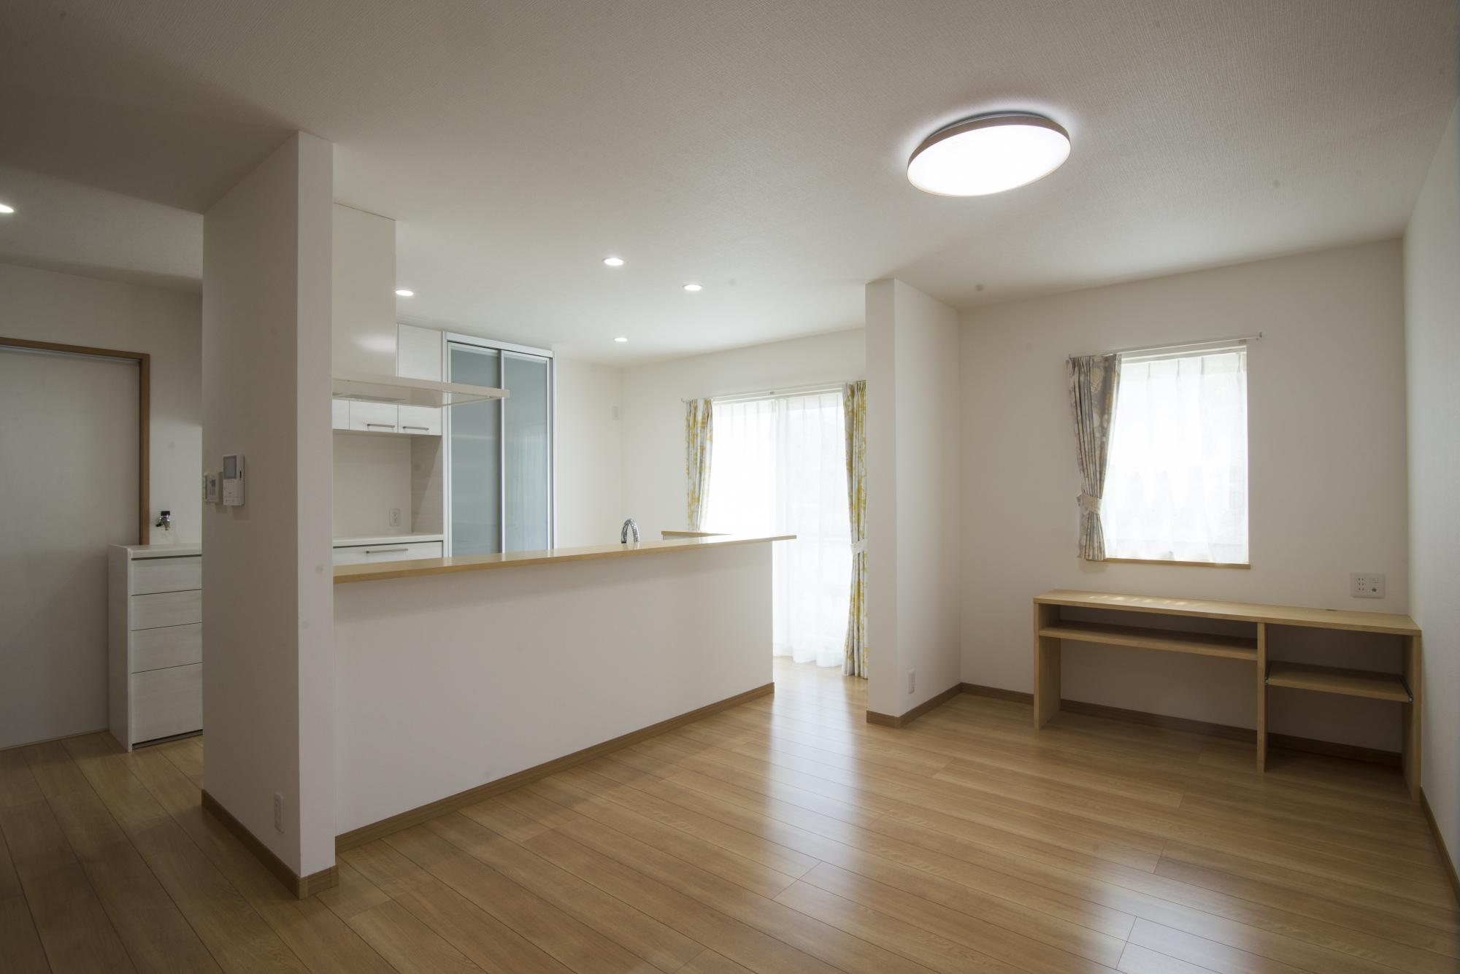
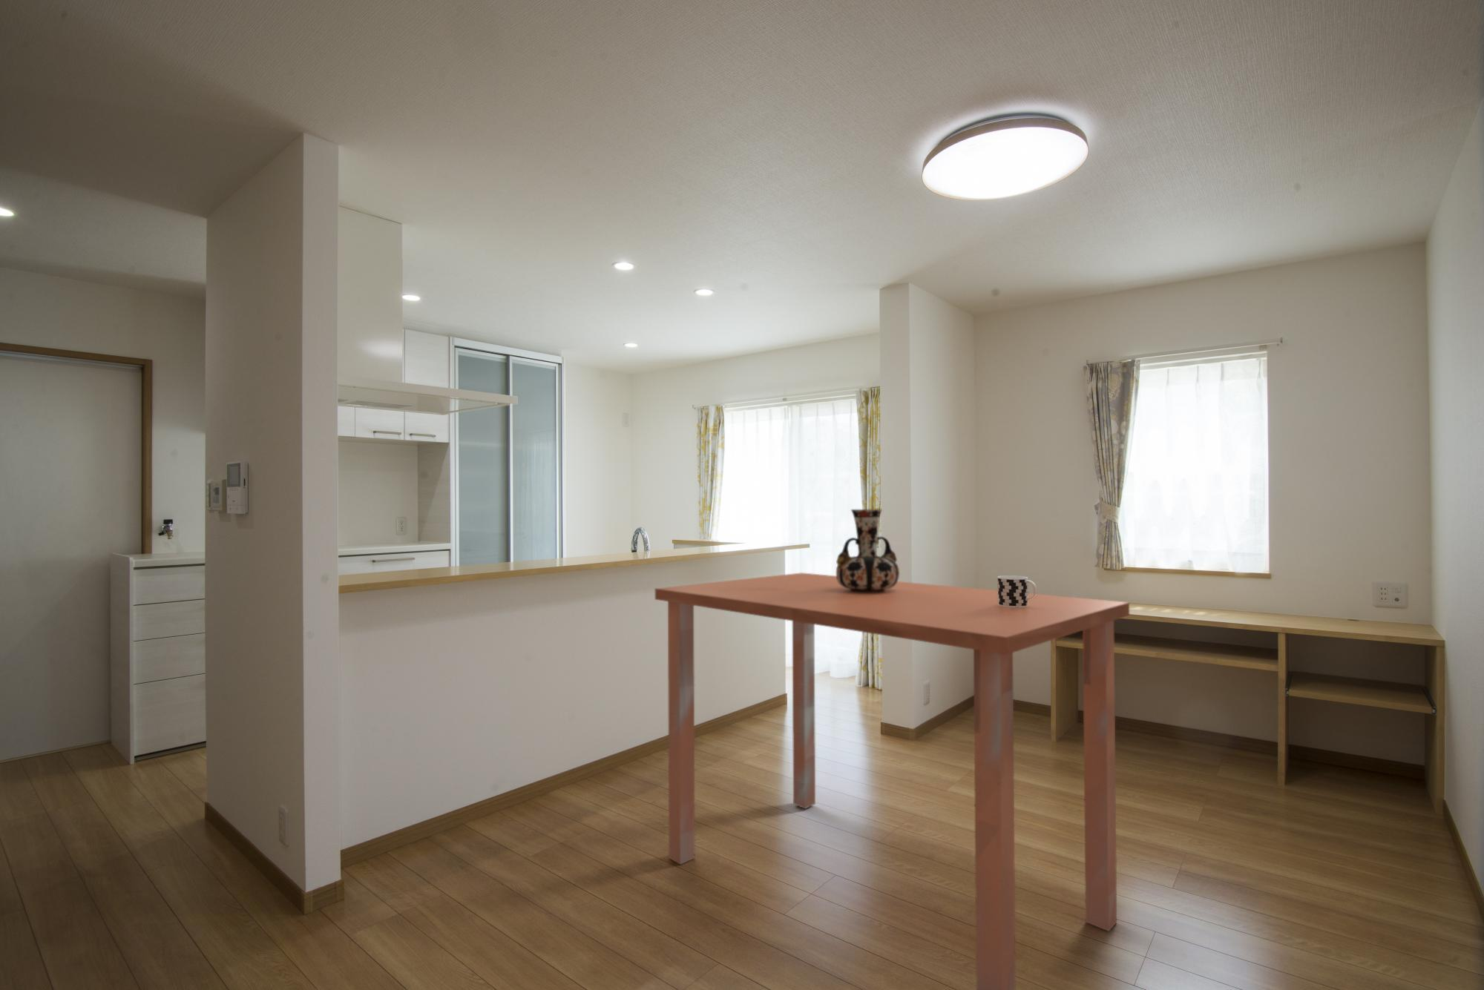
+ cup [997,575,1038,608]
+ vase [835,508,901,592]
+ dining table [654,571,1130,990]
